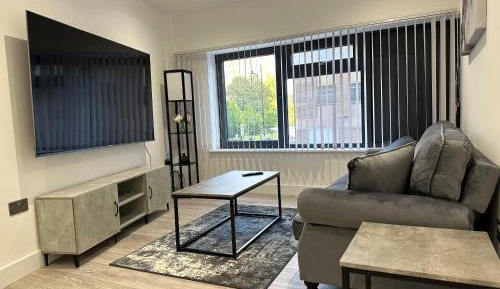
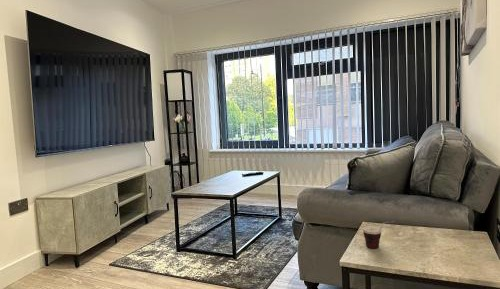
+ cup [362,220,396,249]
